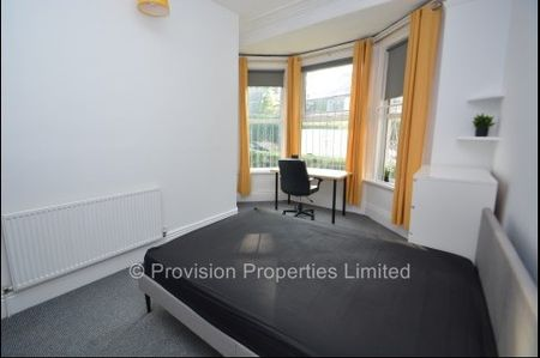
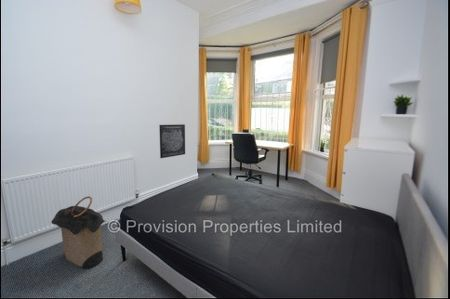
+ wall art [158,123,186,159]
+ laundry hamper [51,195,106,269]
